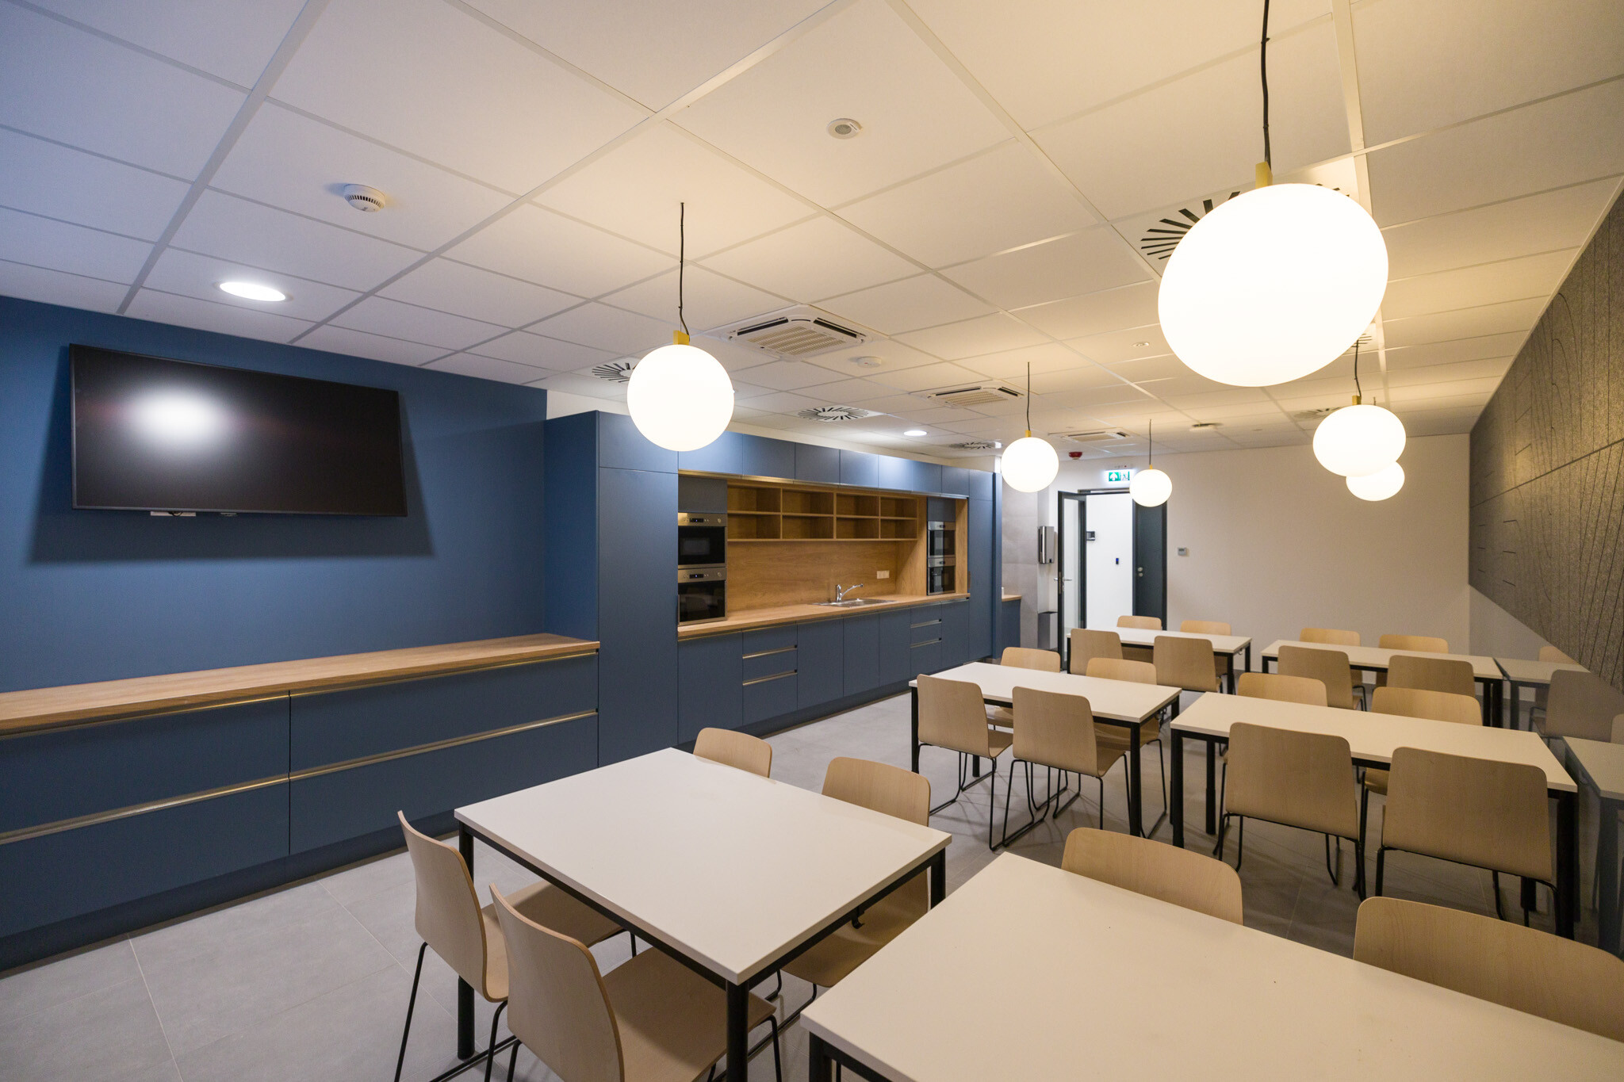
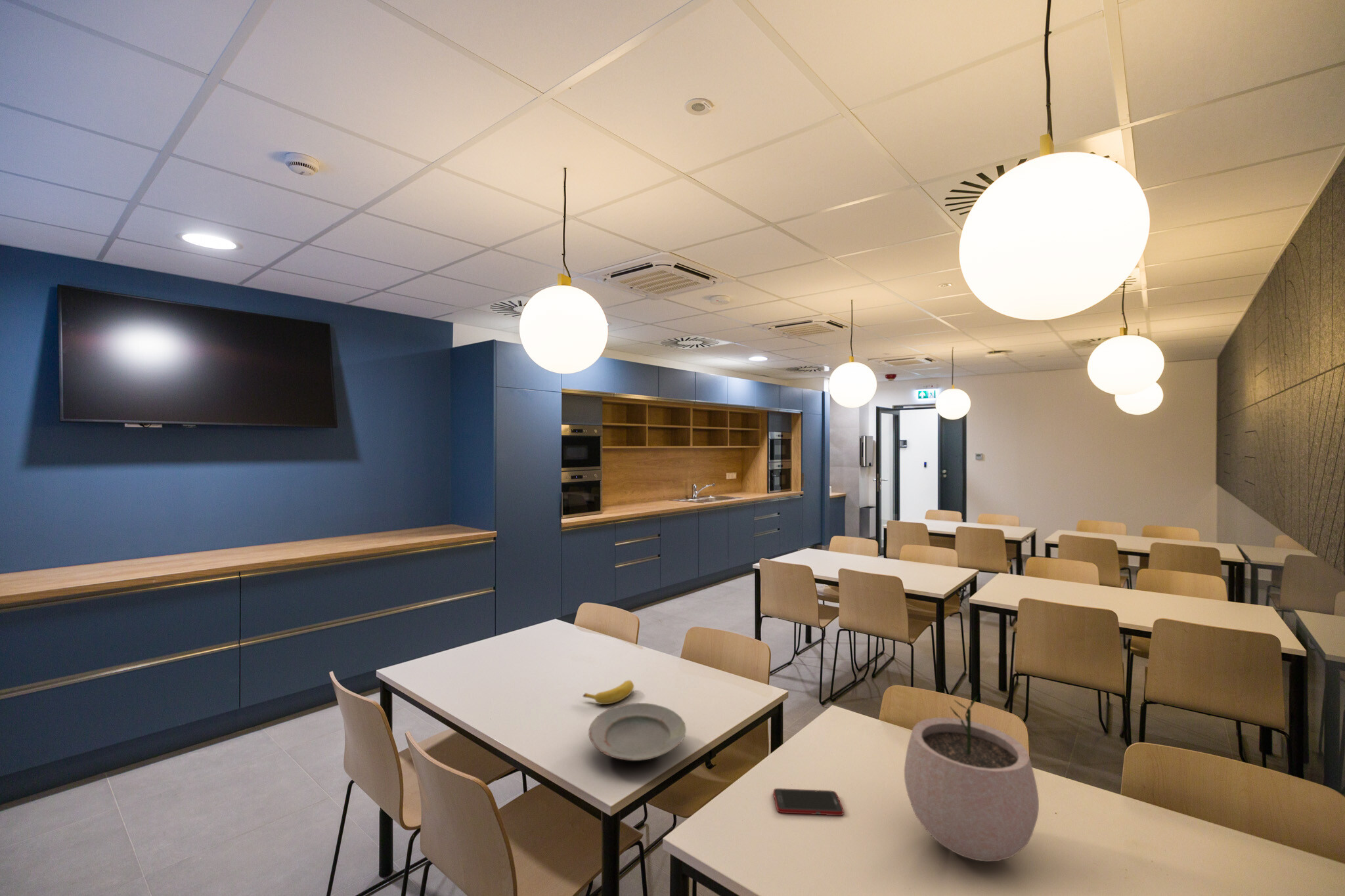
+ plate [588,702,687,761]
+ banana [583,679,634,705]
+ cell phone [772,788,845,816]
+ plant pot [904,695,1040,862]
